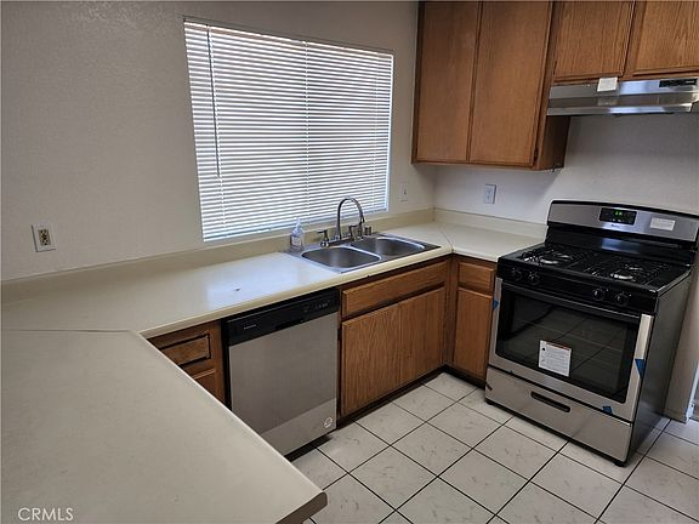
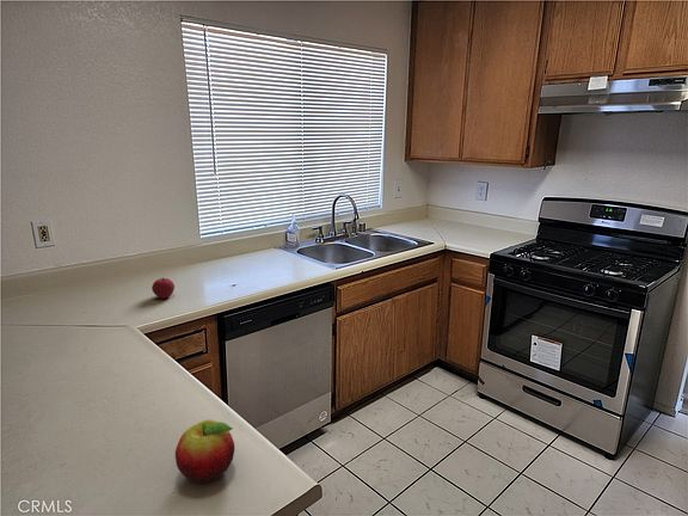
+ apple [150,276,176,300]
+ fruit [174,418,235,484]
